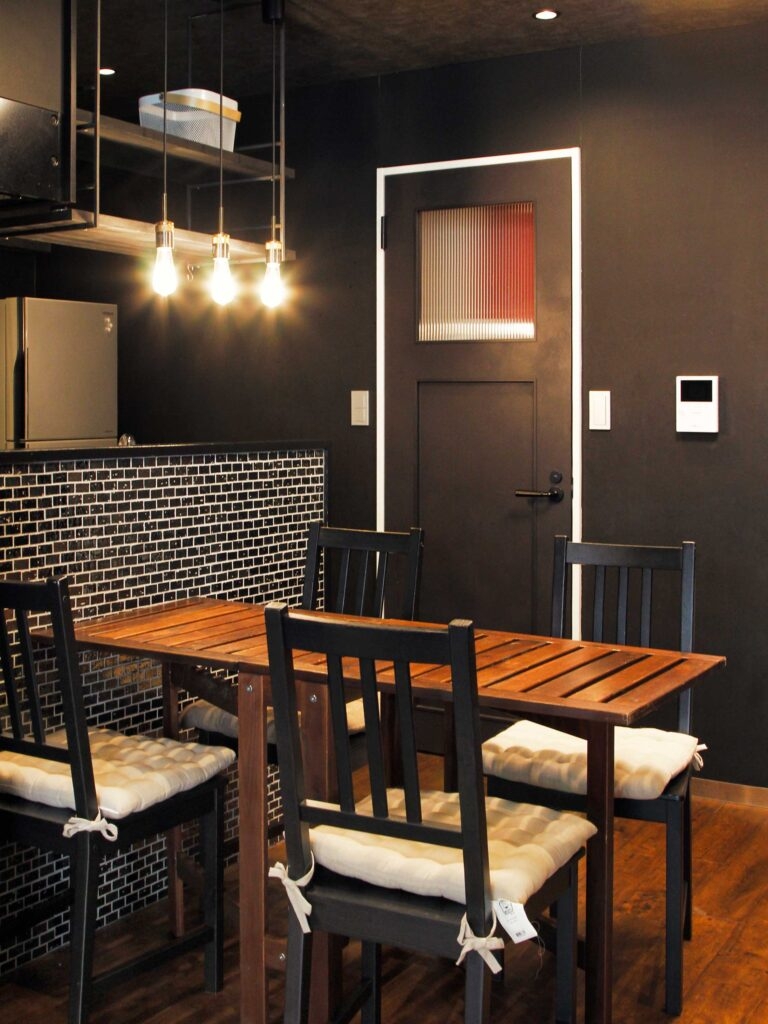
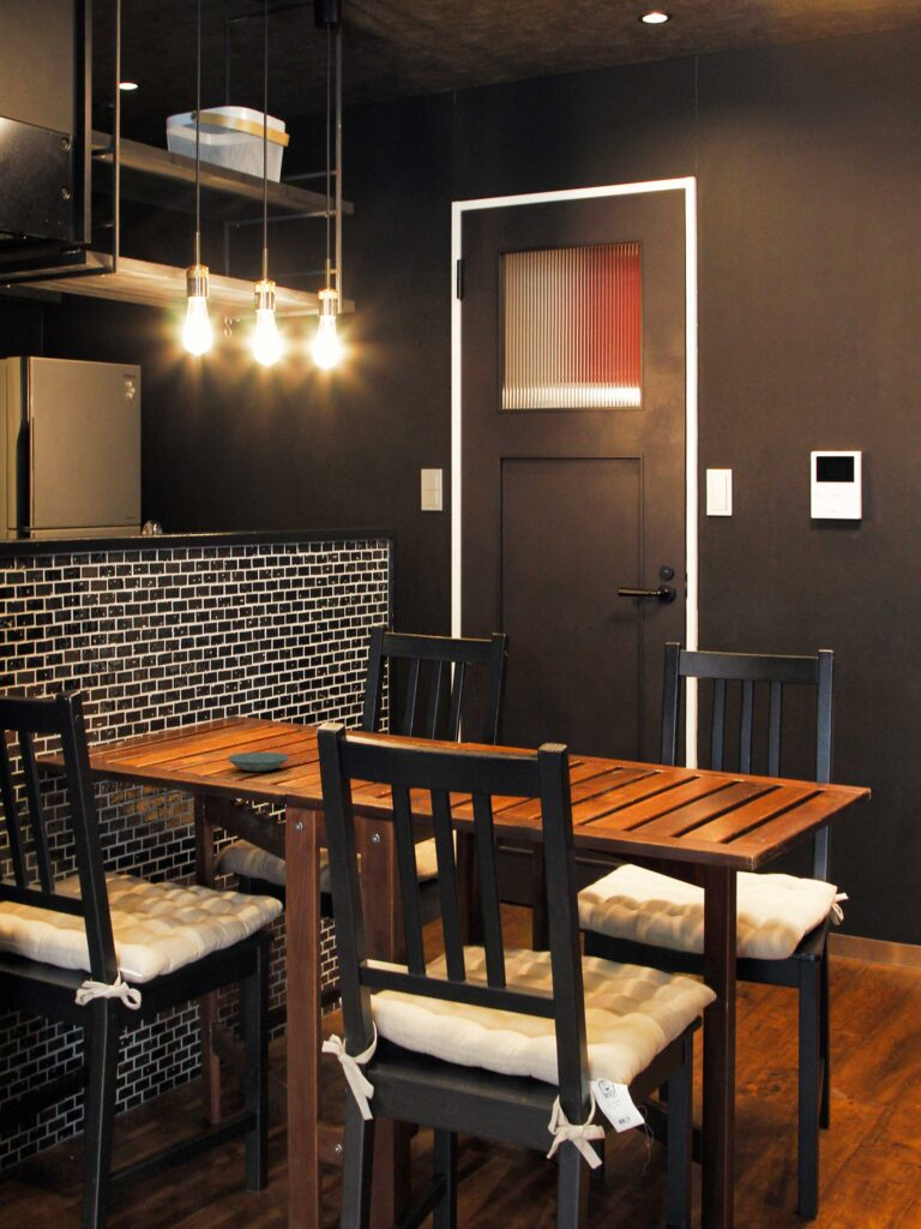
+ saucer [225,751,290,773]
